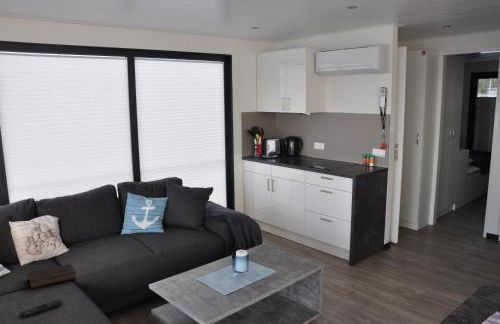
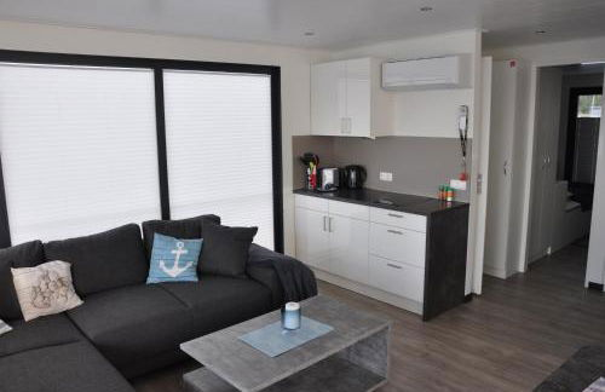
- remote control [19,299,63,319]
- book [27,263,78,290]
